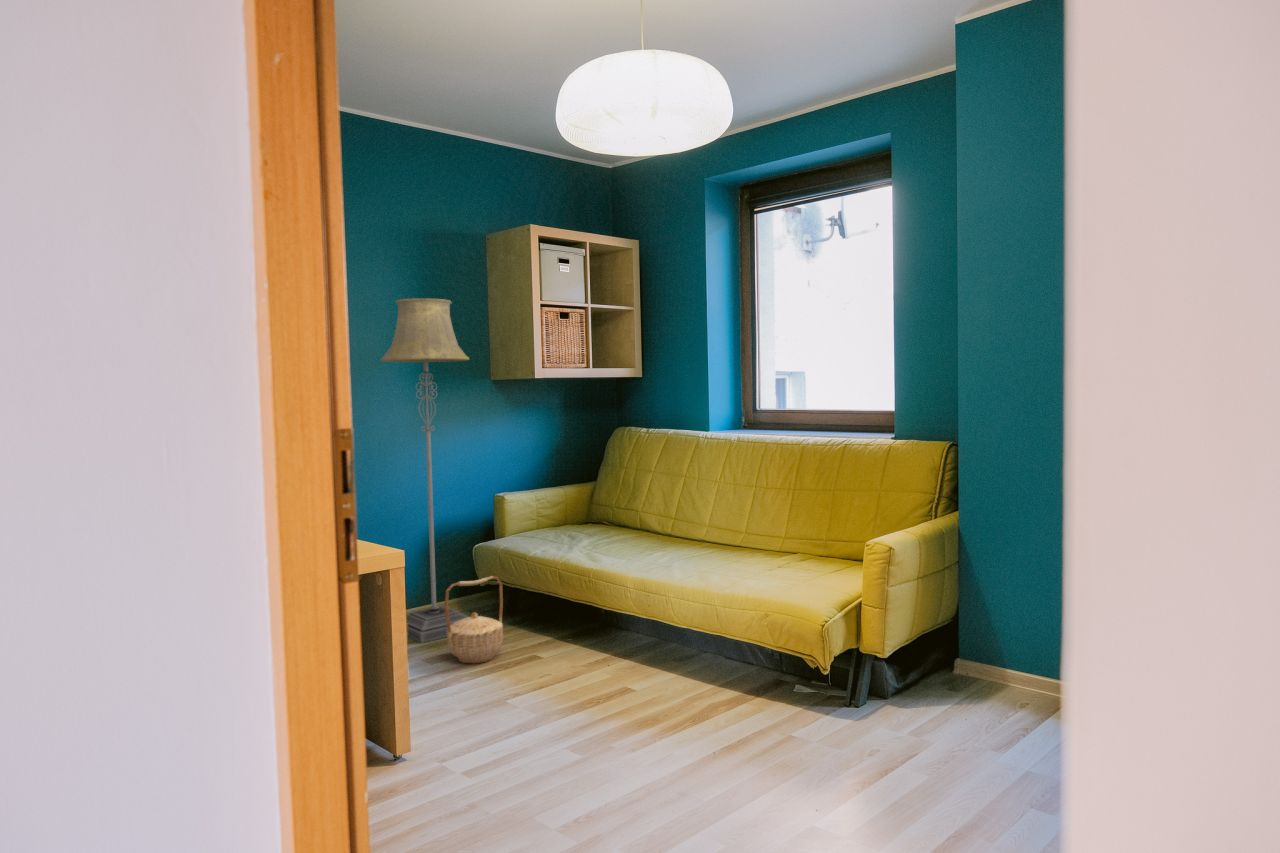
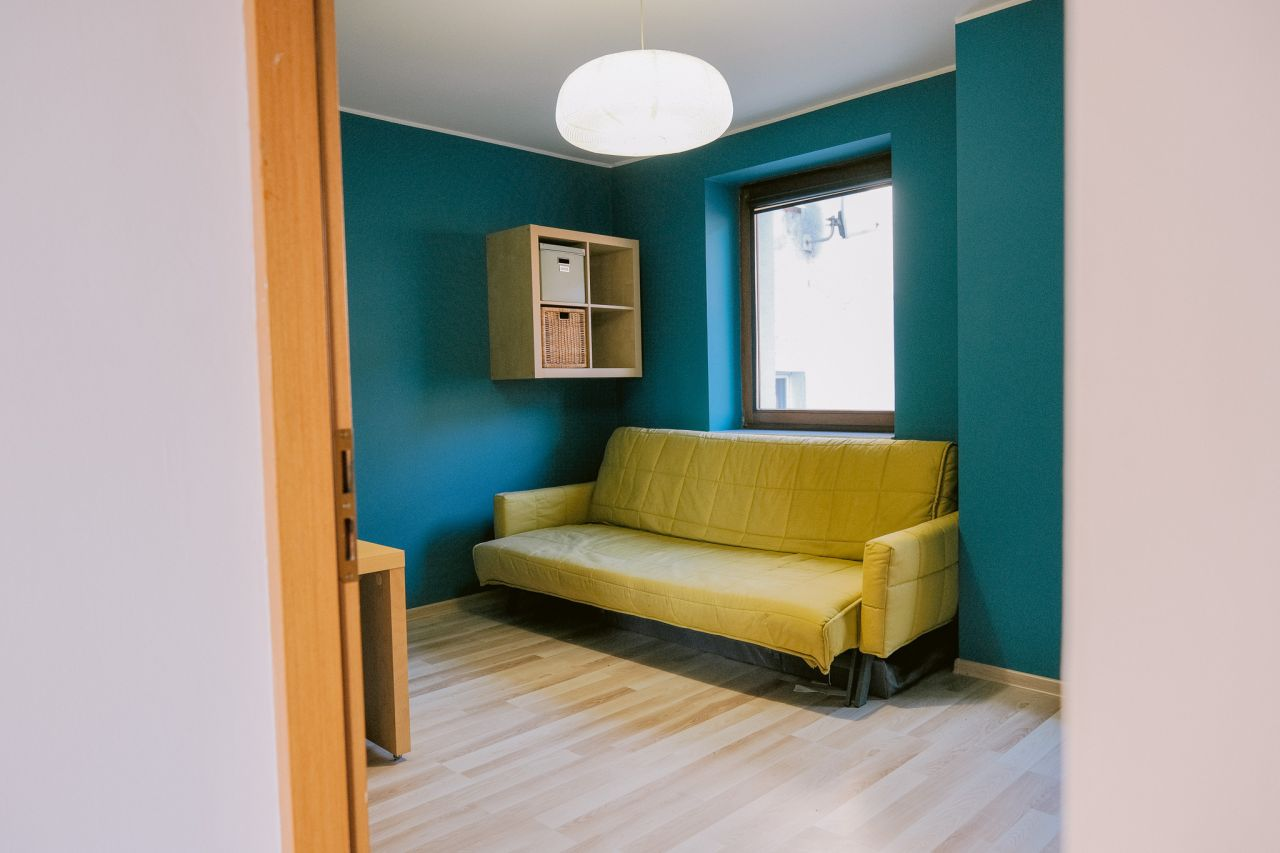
- basket [444,575,504,664]
- floor lamp [380,297,470,644]
